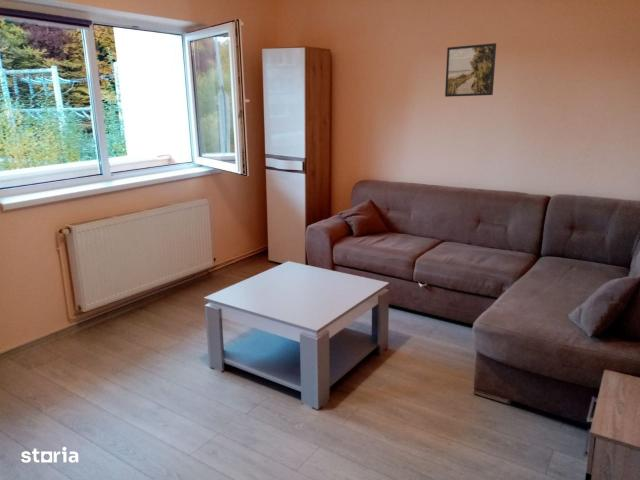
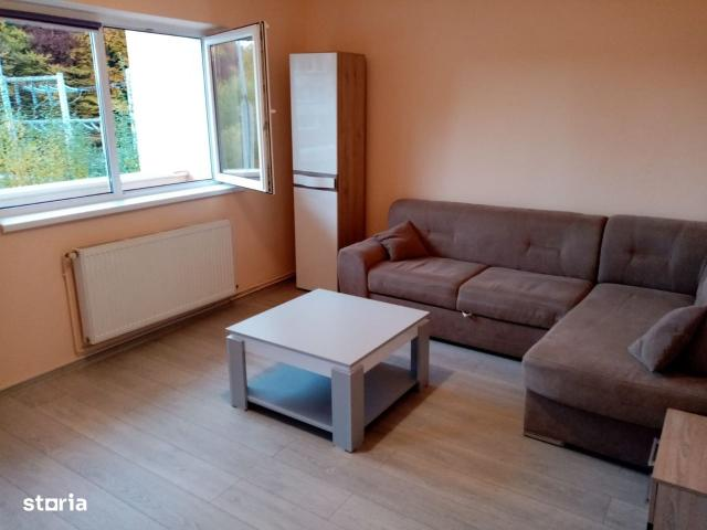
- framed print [444,42,497,98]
